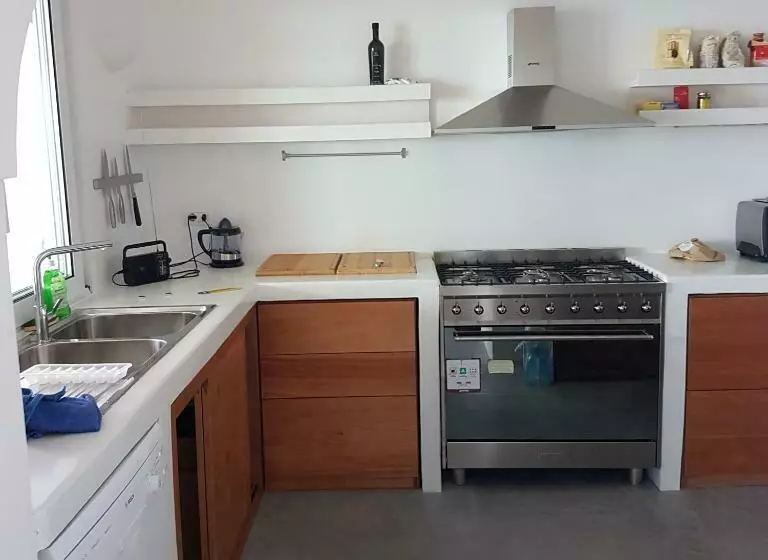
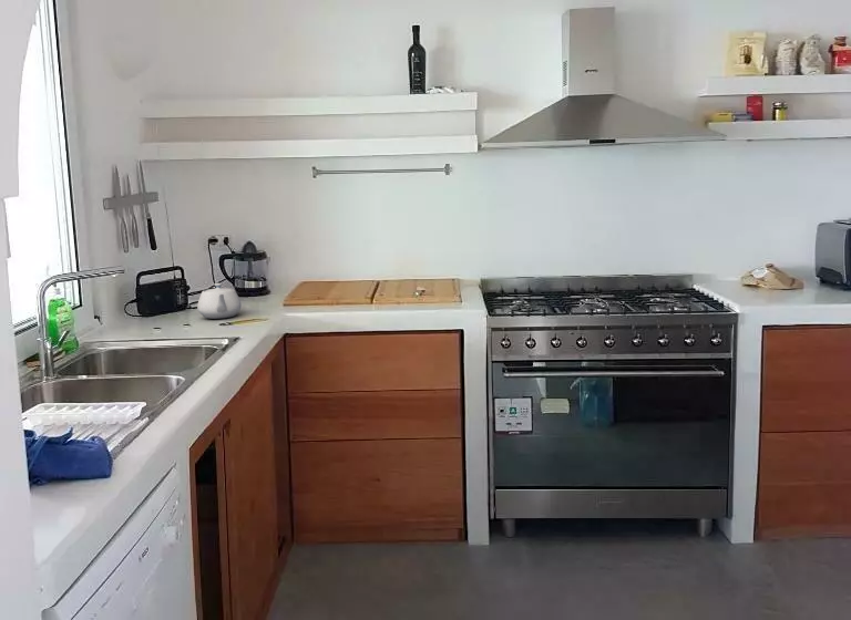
+ teapot [196,282,243,320]
